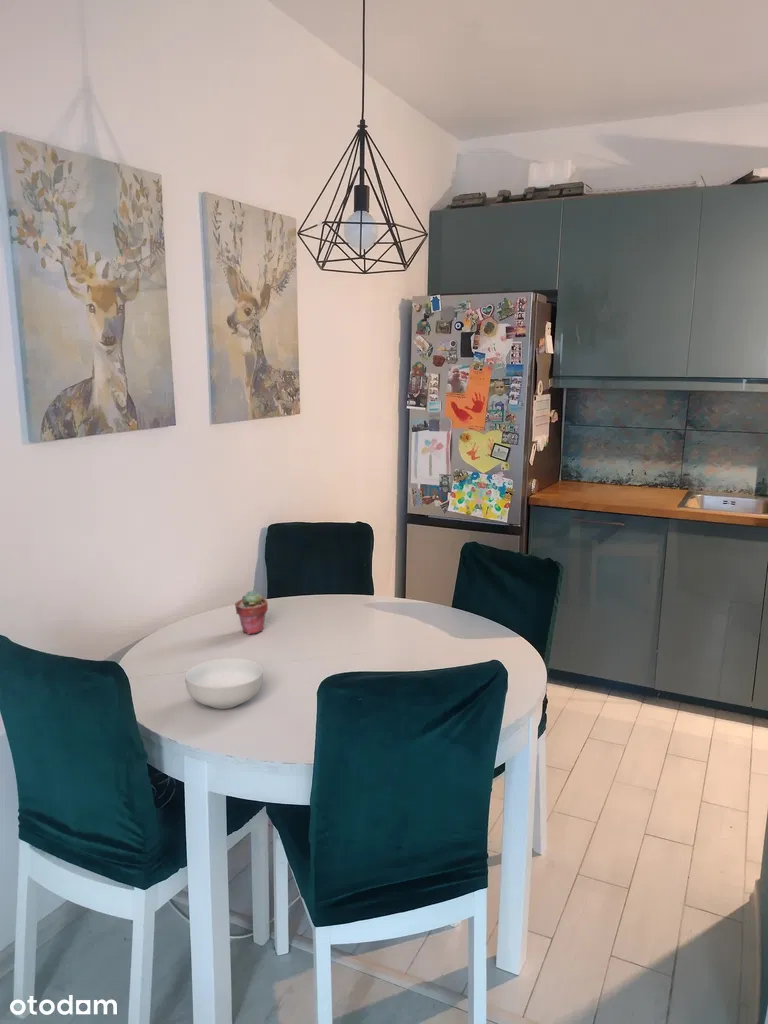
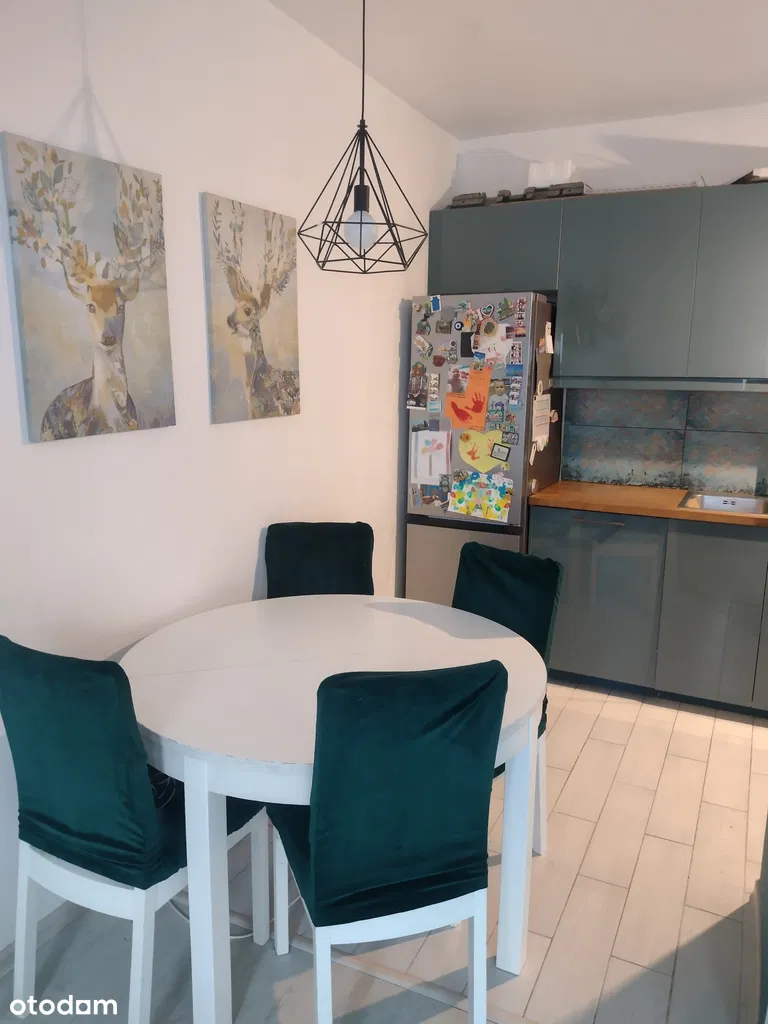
- cereal bowl [184,657,264,710]
- potted succulent [234,590,269,635]
